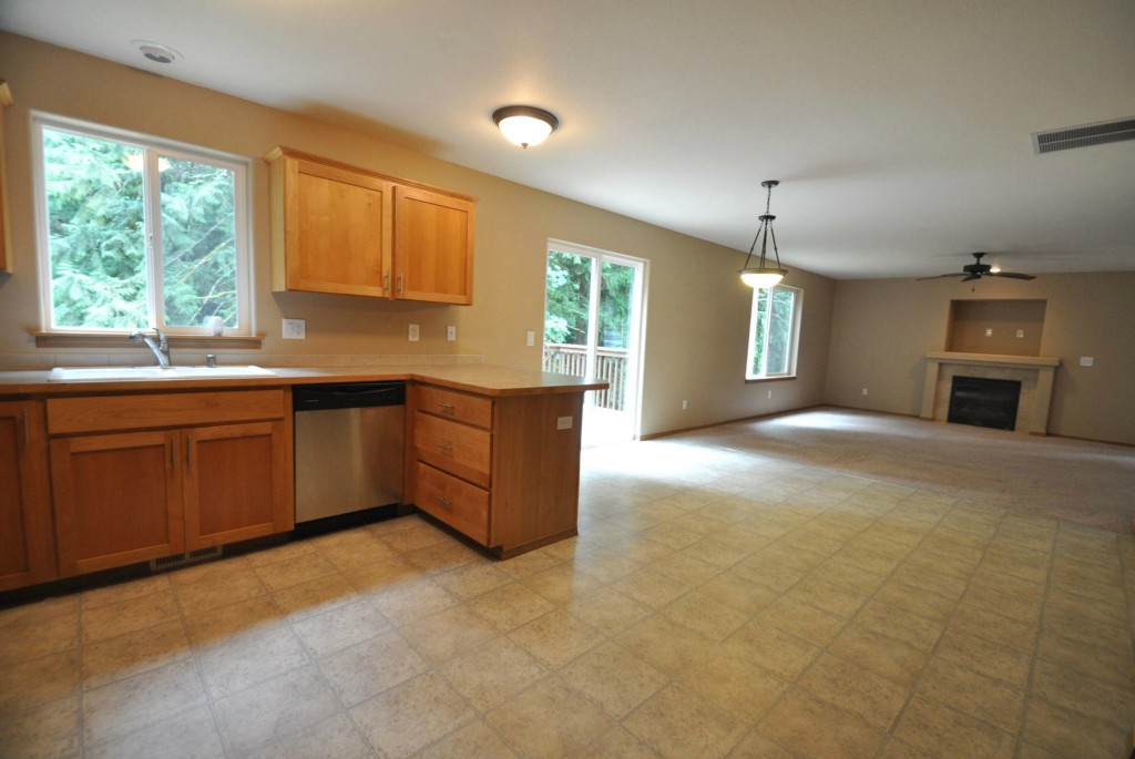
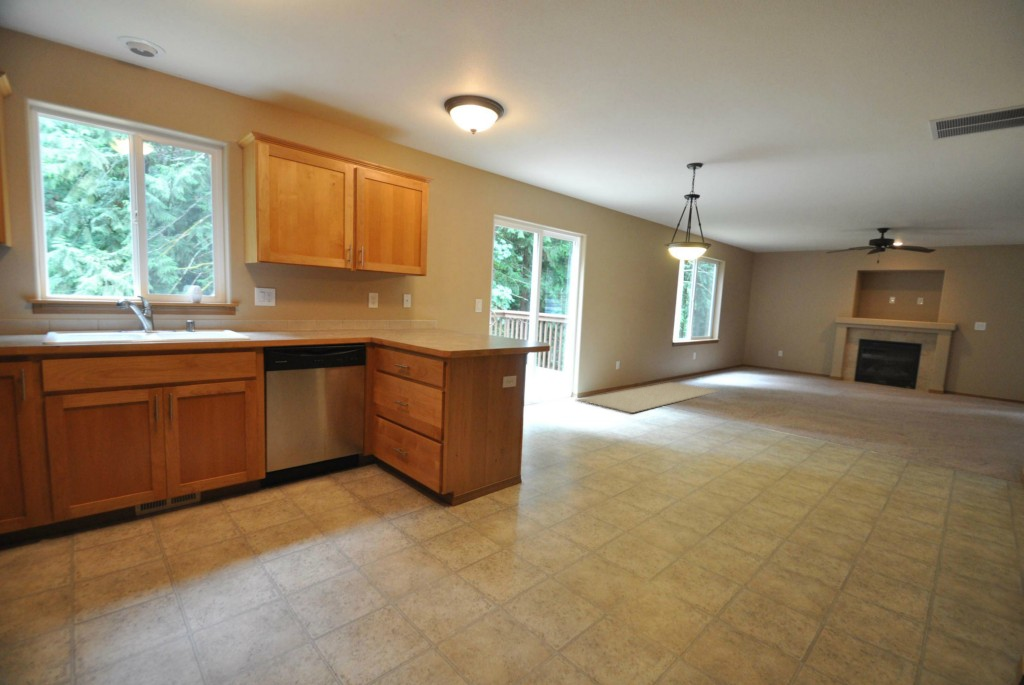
+ rug [574,381,723,414]
